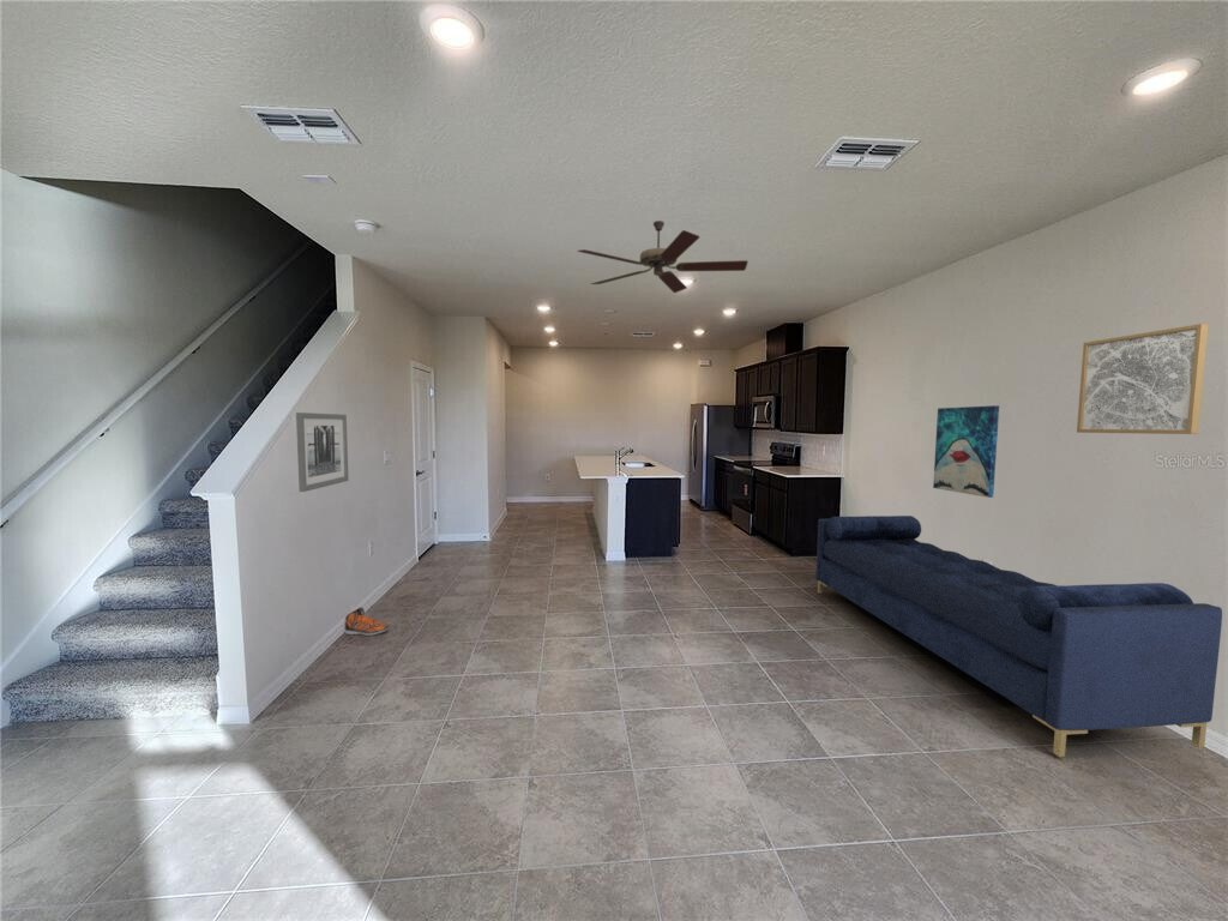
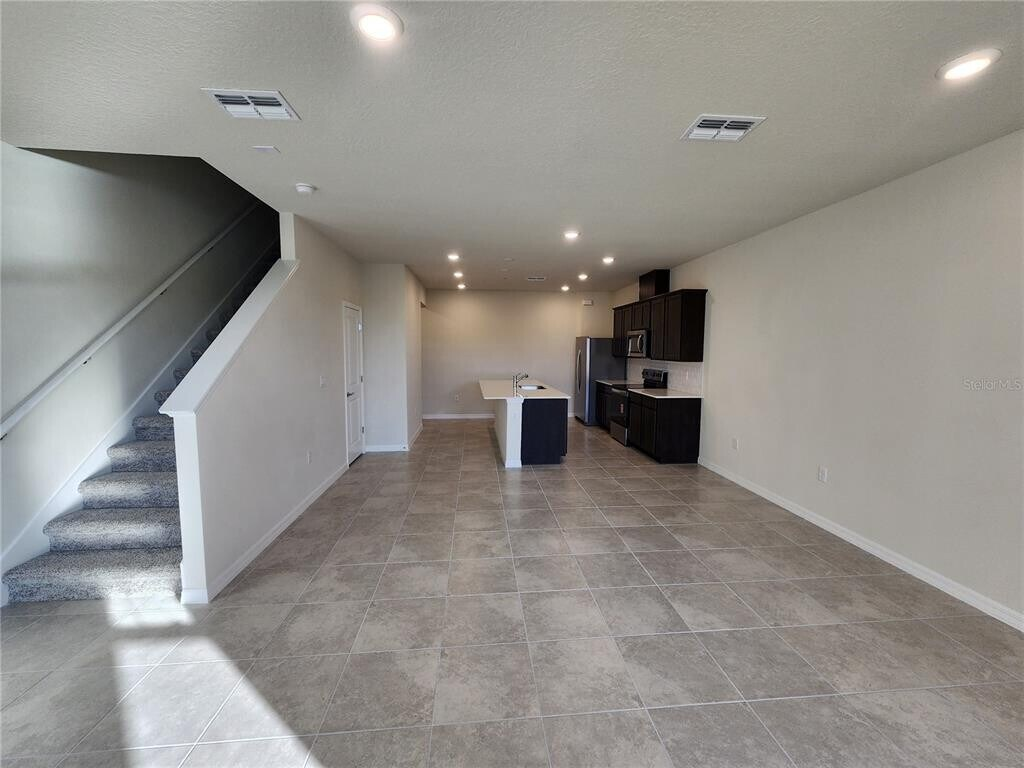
- sofa [815,514,1223,758]
- sneaker [343,606,390,637]
- wall art [932,404,1000,499]
- wall art [295,411,350,493]
- ceiling fan [577,219,750,294]
- wall art [1076,323,1210,435]
